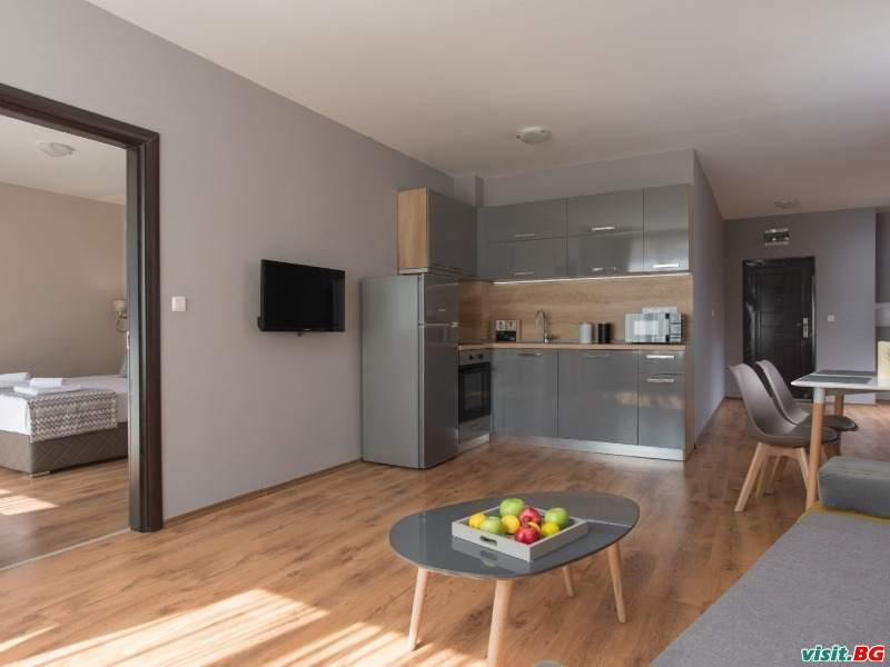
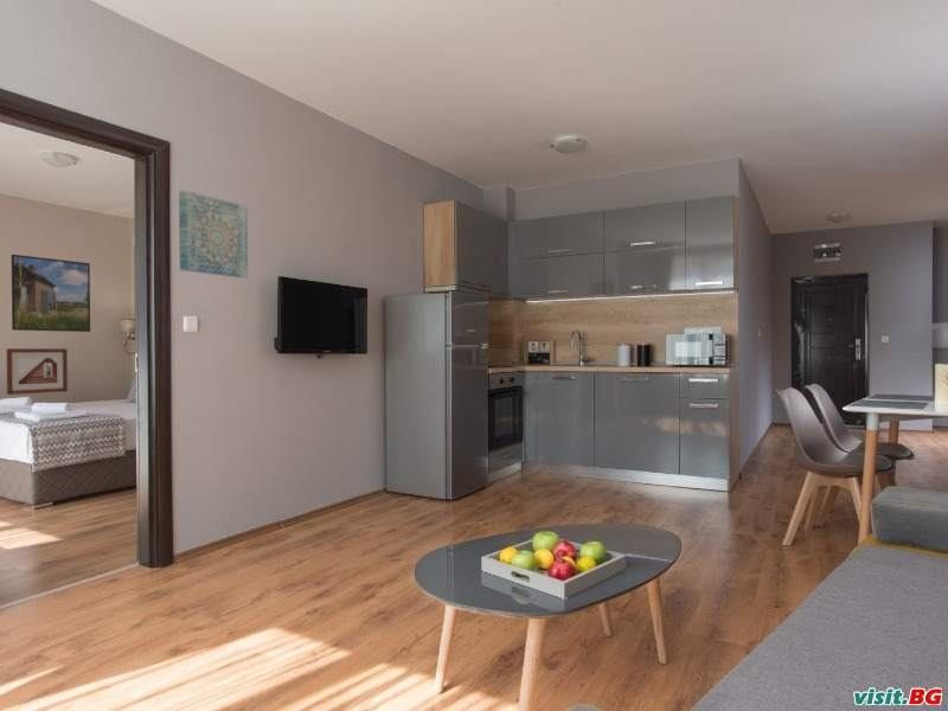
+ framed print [11,254,91,333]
+ wall art [178,190,249,280]
+ picture frame [6,347,69,396]
